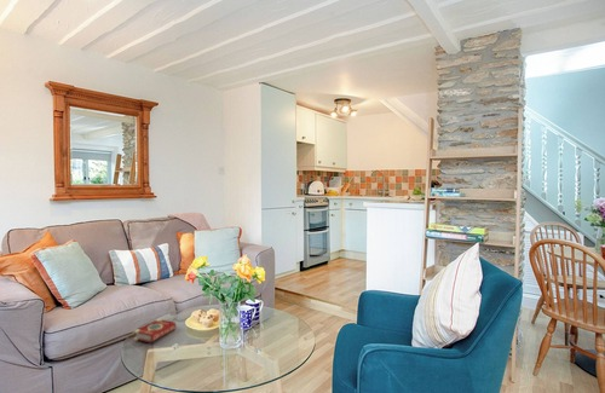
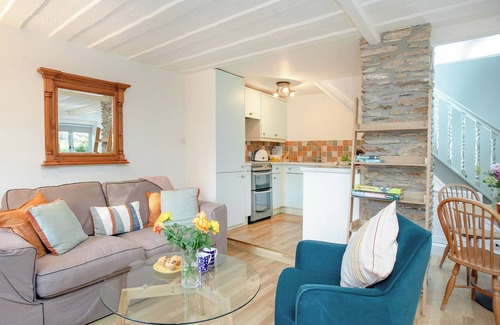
- book [133,318,177,343]
